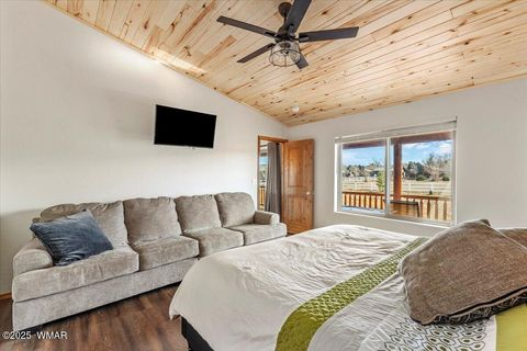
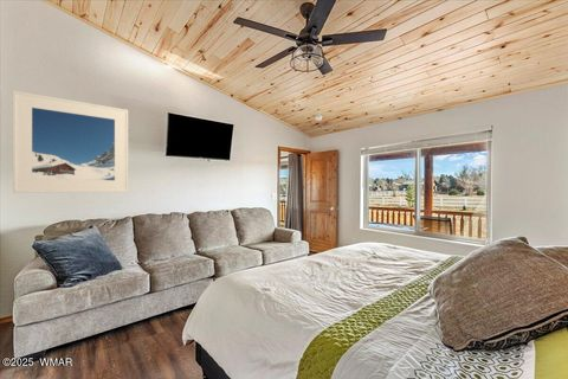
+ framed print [12,89,129,194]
